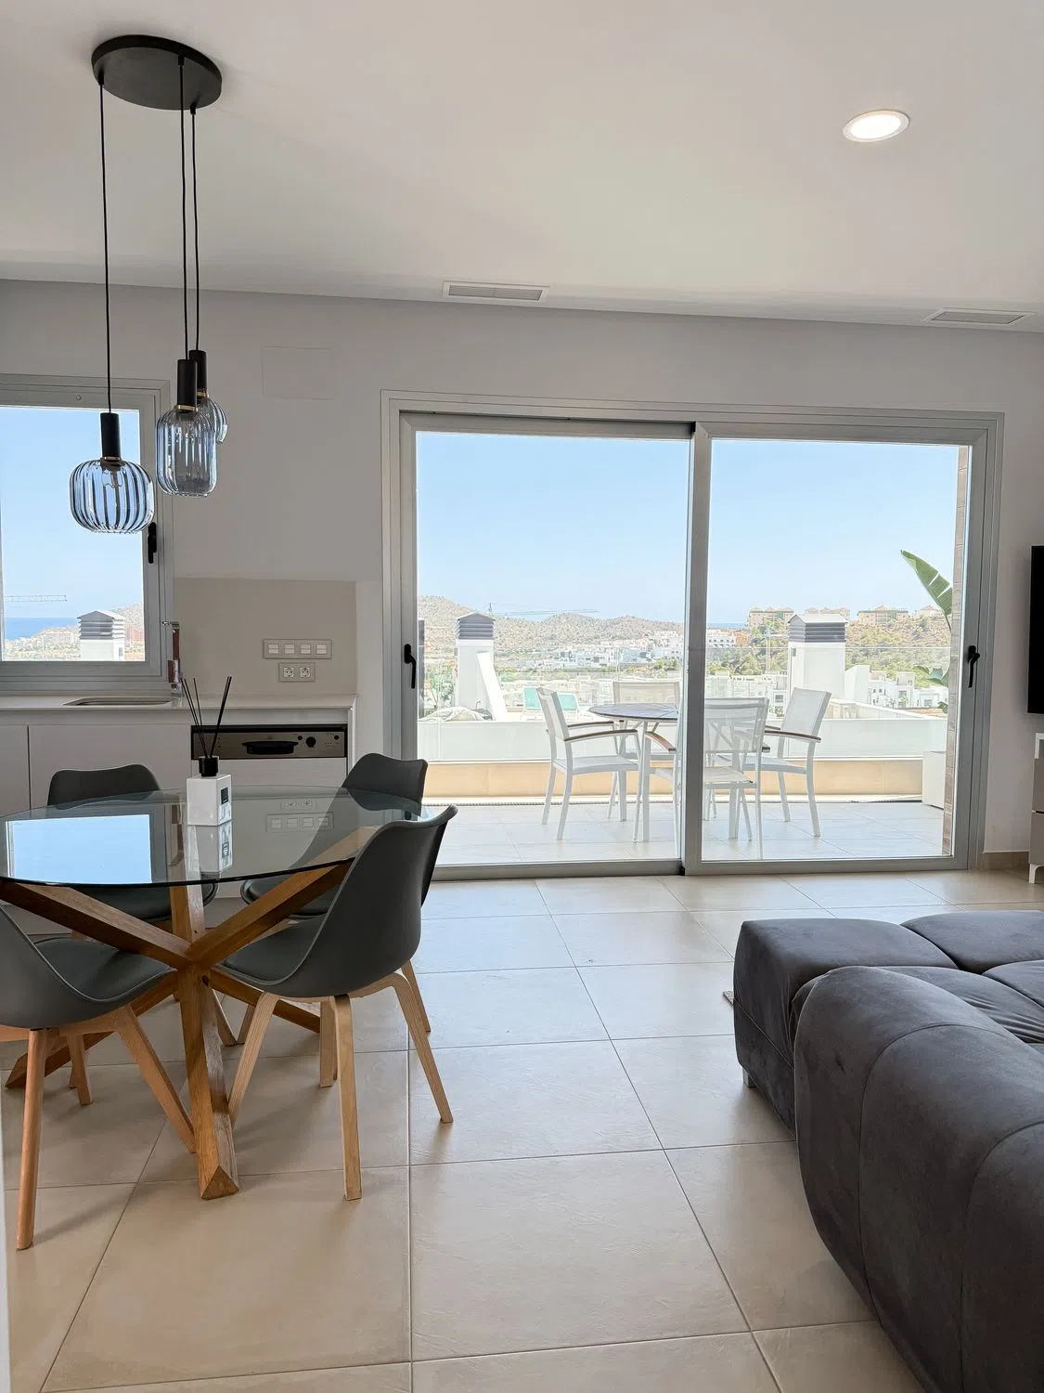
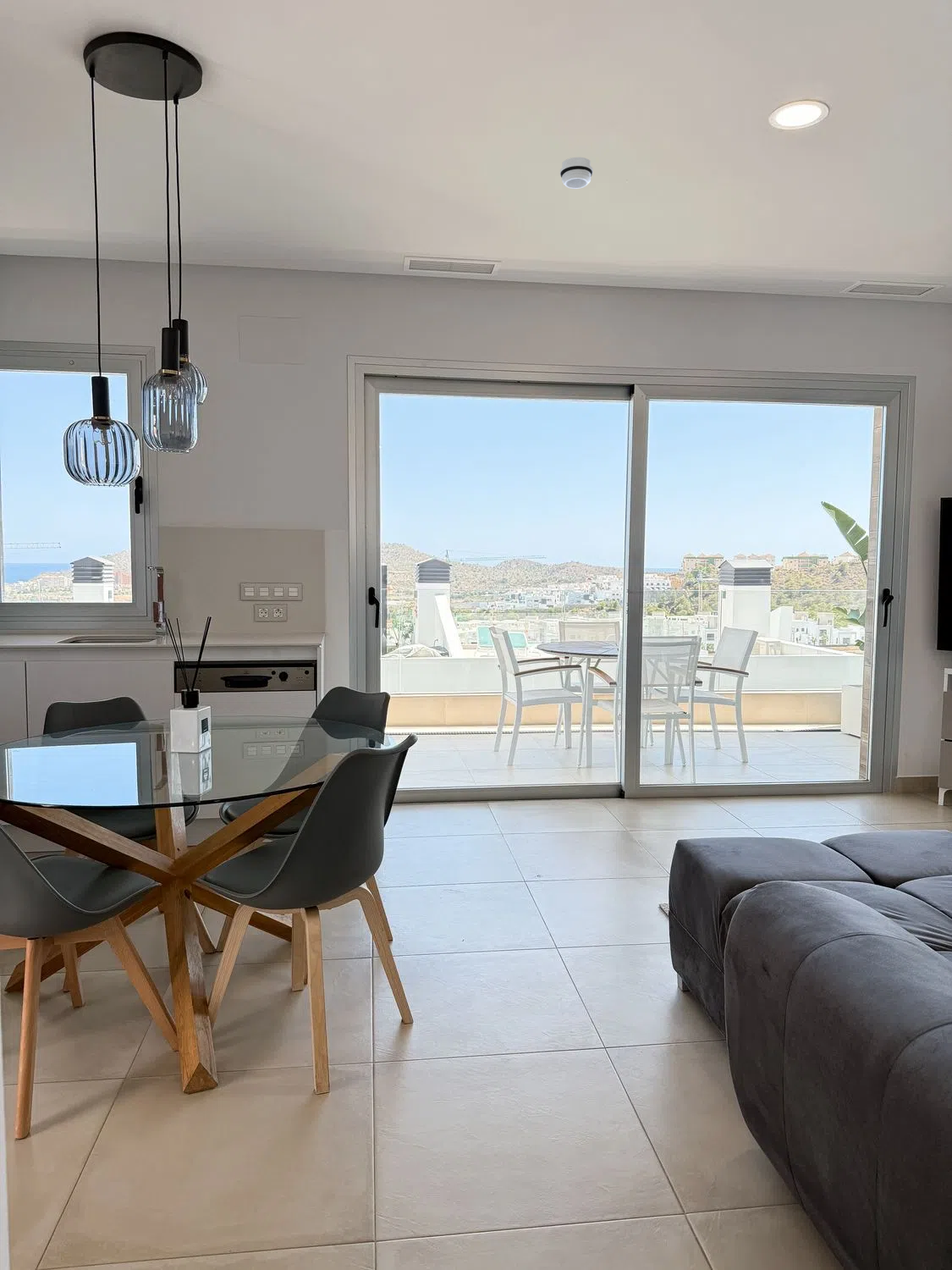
+ smoke detector [559,157,594,190]
